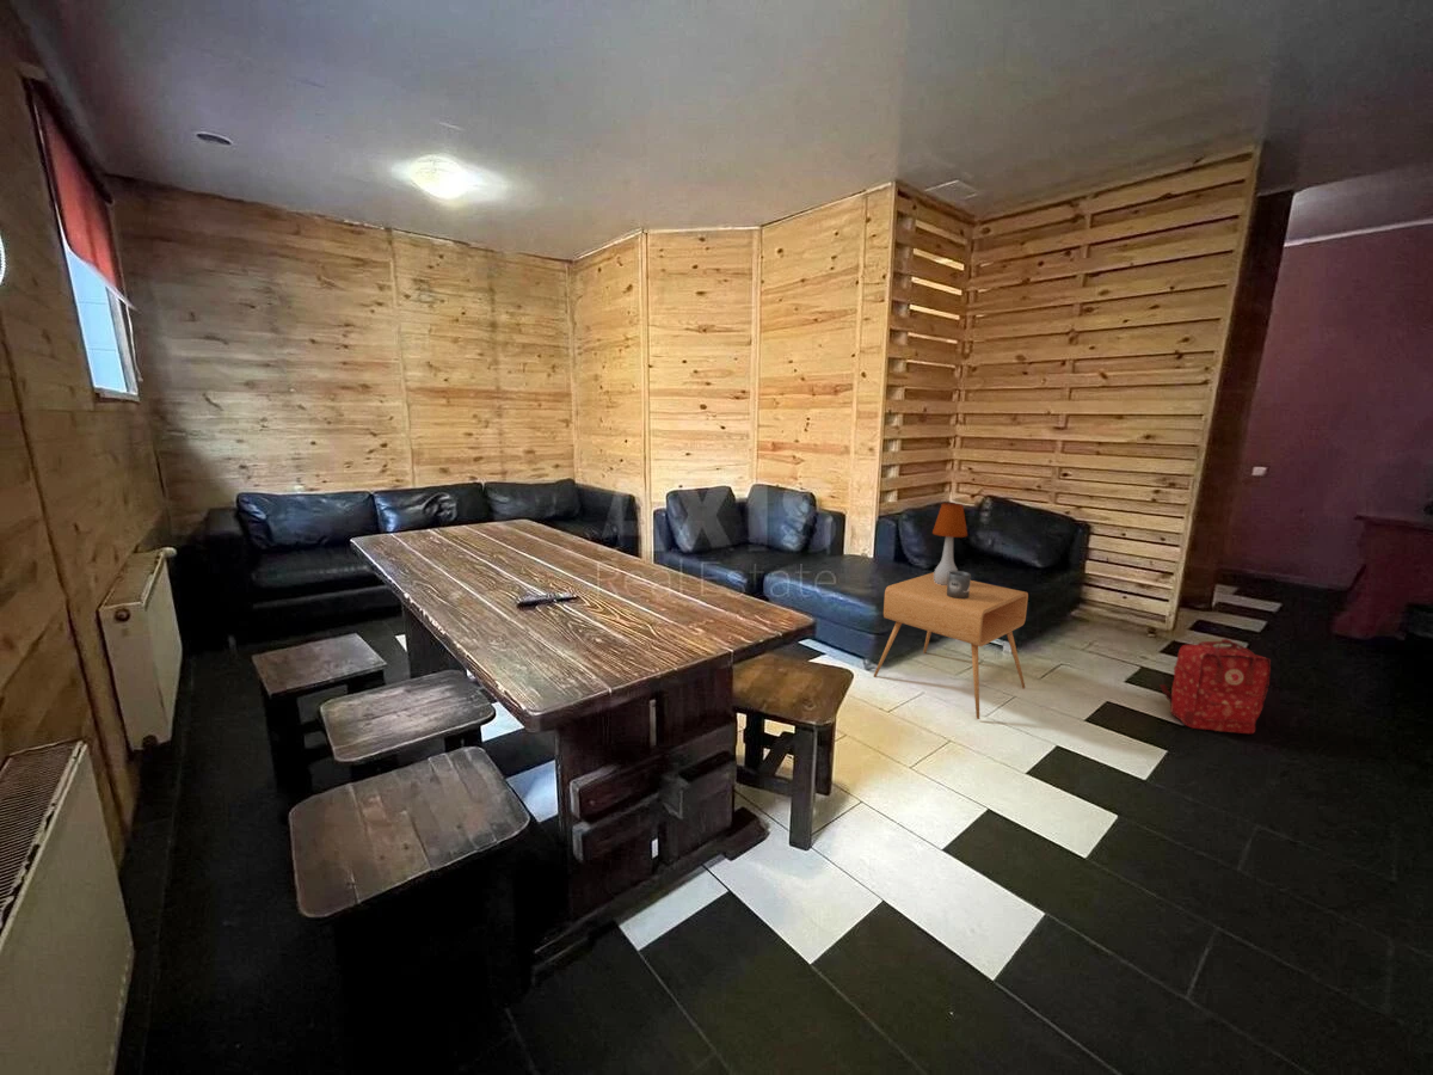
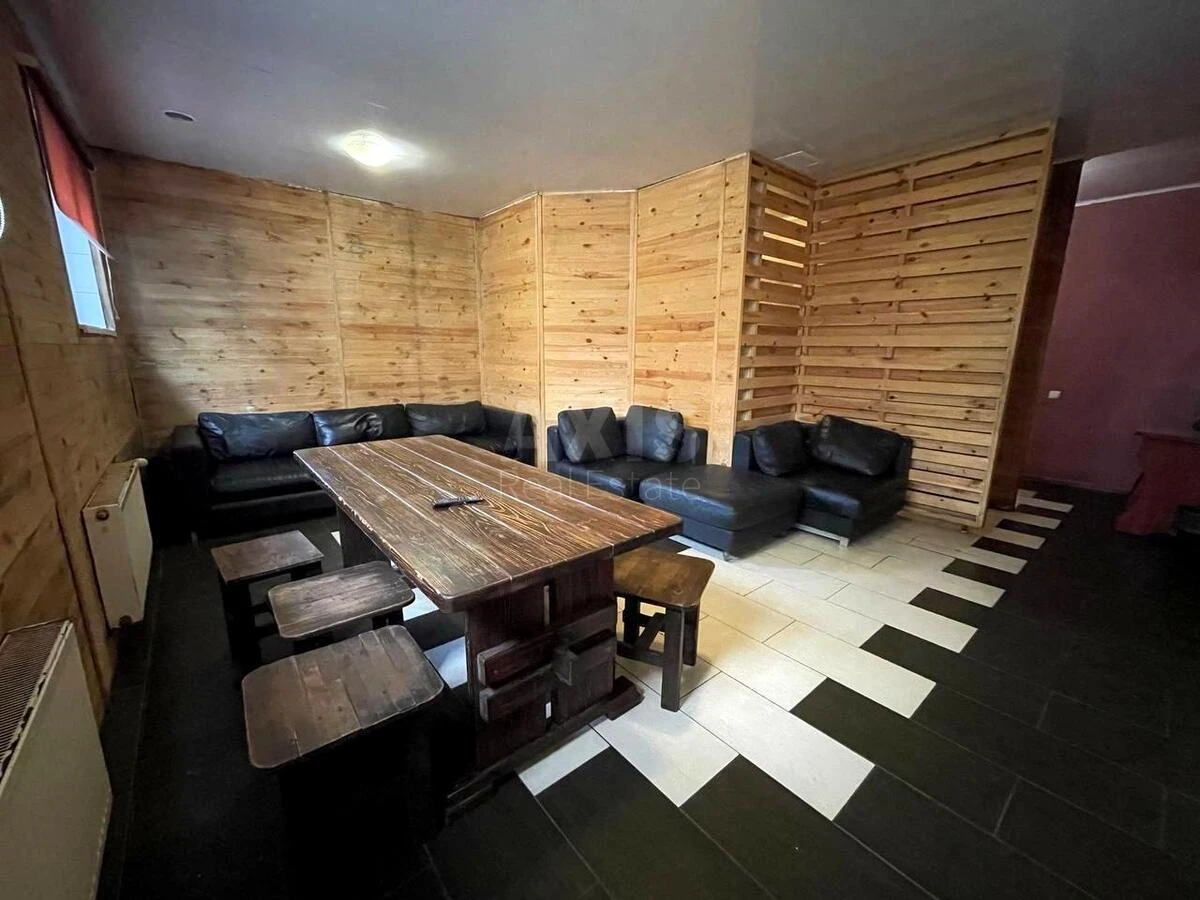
- table lamp [931,502,968,585]
- side table [873,571,1029,720]
- mug [947,570,972,598]
- backpack [1158,638,1272,735]
